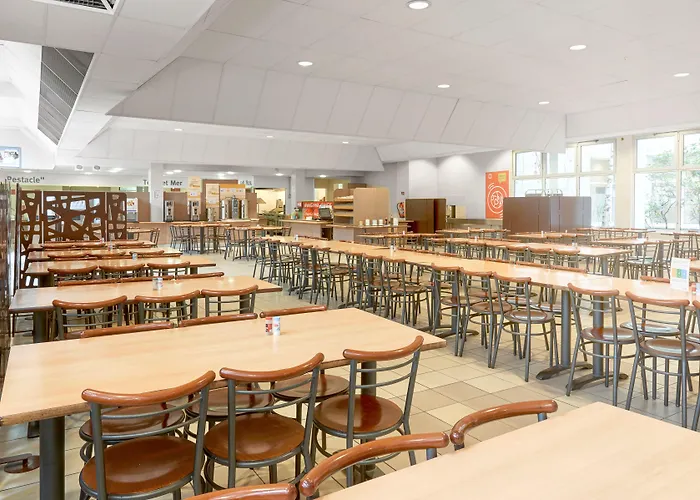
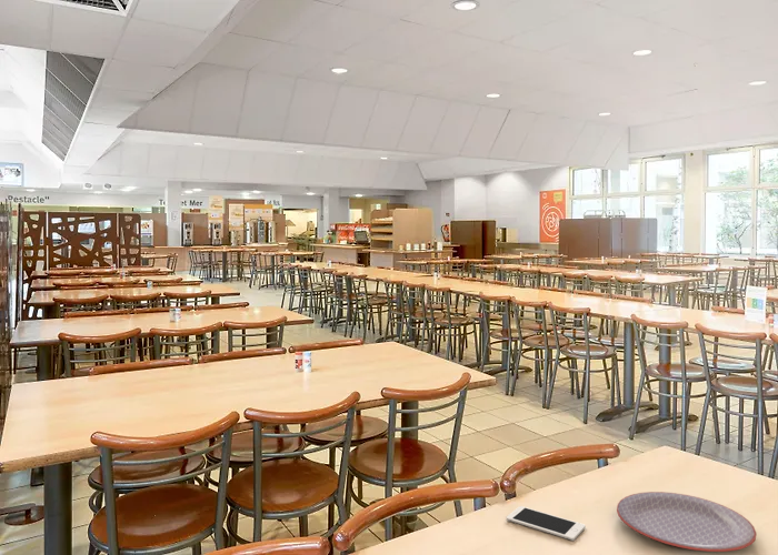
+ cell phone [506,505,587,542]
+ plate [616,491,758,553]
